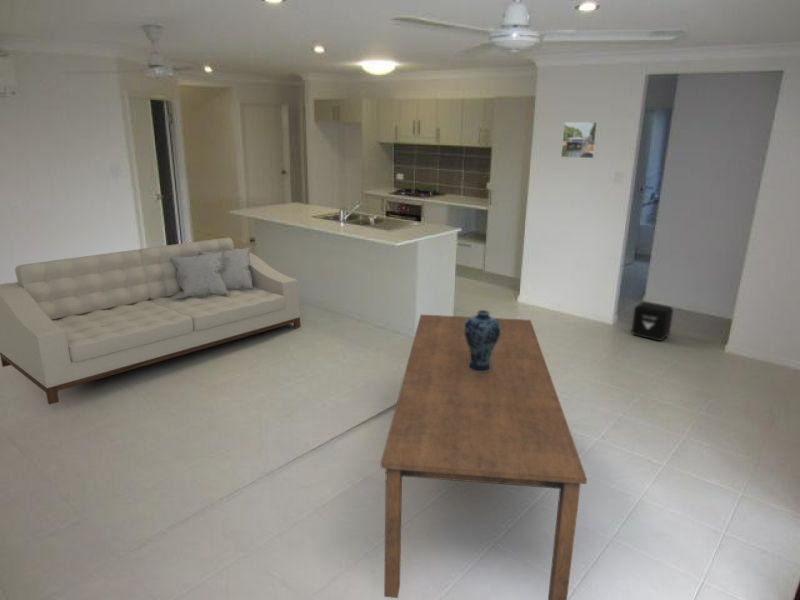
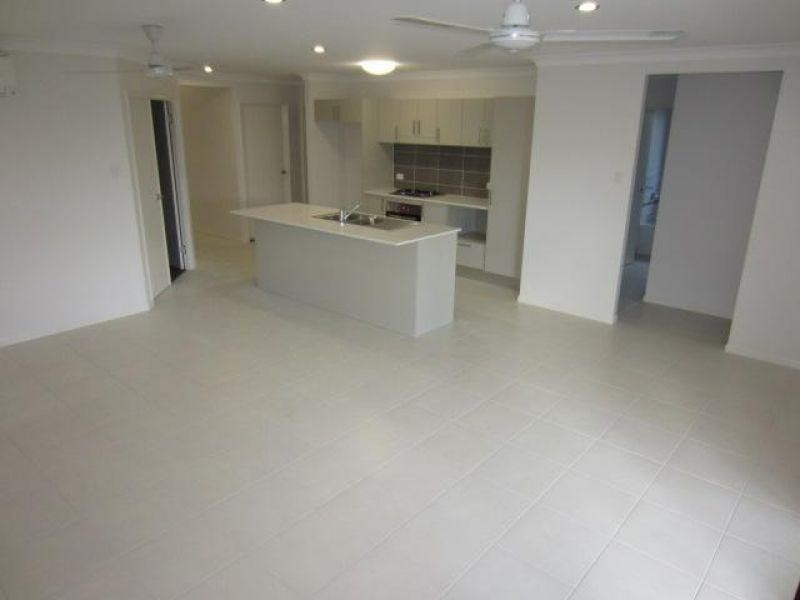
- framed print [560,121,600,159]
- air purifier [630,301,674,342]
- dining table [380,314,588,600]
- sofa [0,236,302,406]
- vase [464,309,501,372]
